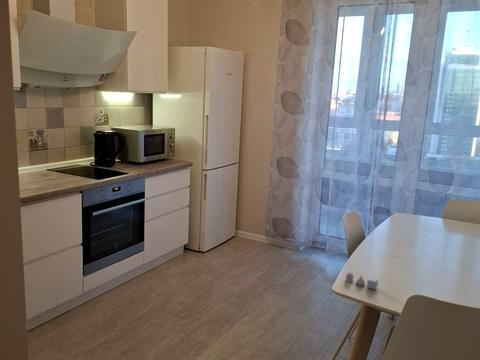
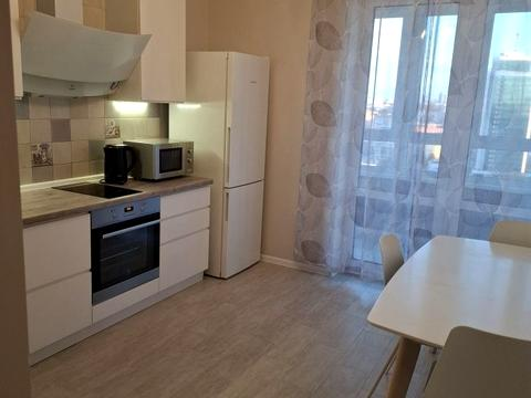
- salt and pepper shaker set [344,271,379,290]
